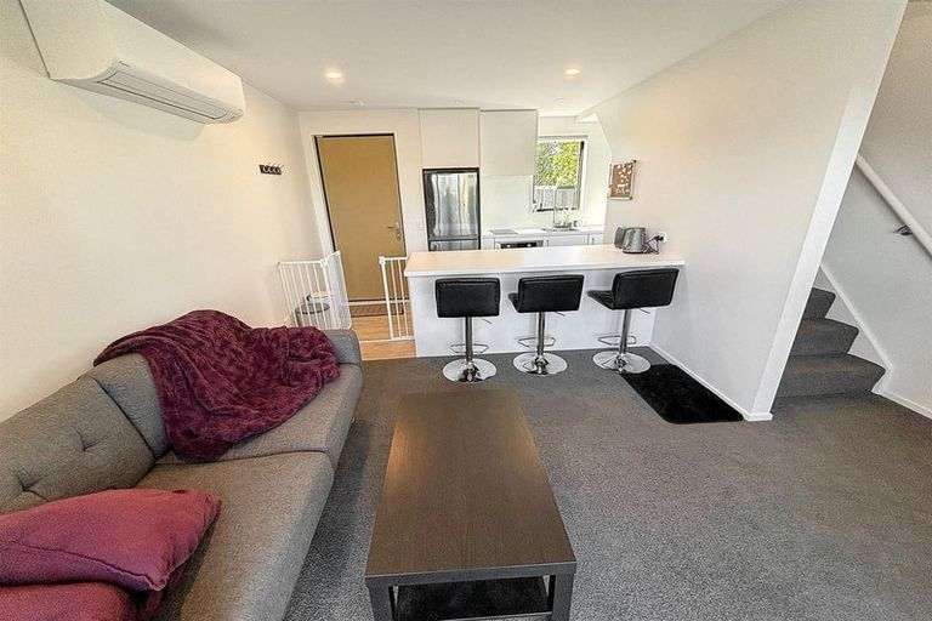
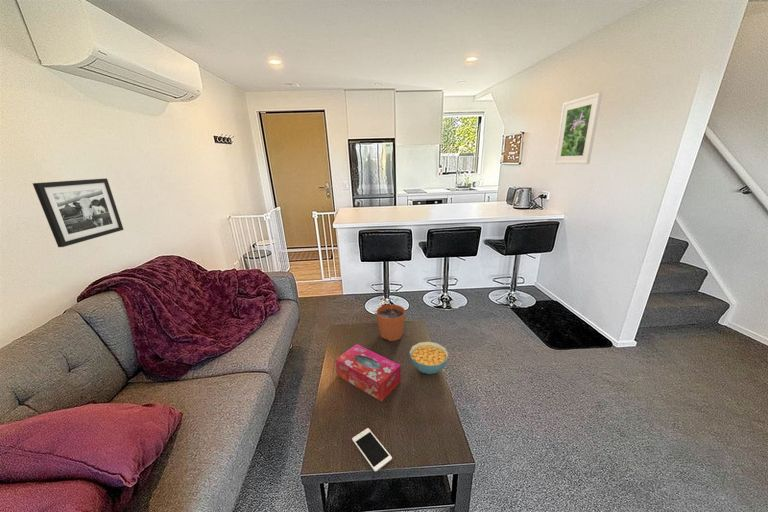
+ plant pot [375,297,406,342]
+ picture frame [32,177,125,248]
+ cereal bowl [408,341,450,375]
+ cell phone [351,427,393,473]
+ tissue box [335,343,402,402]
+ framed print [553,92,603,165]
